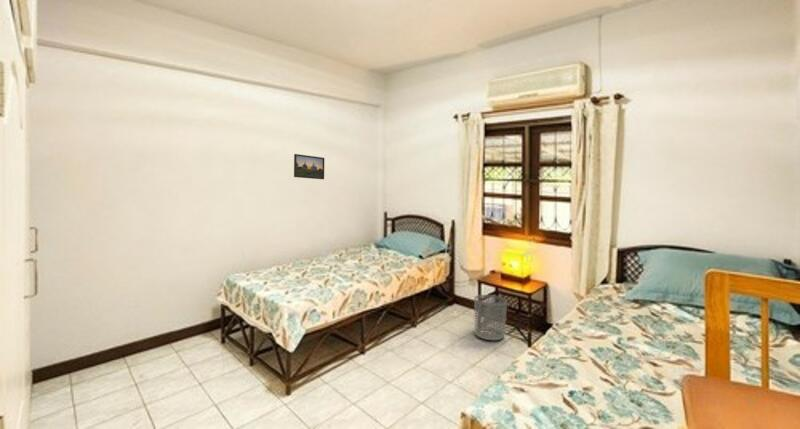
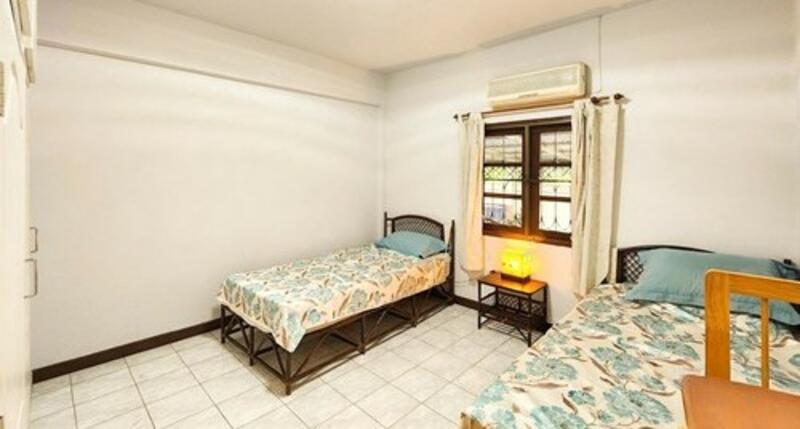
- waste bin [473,294,508,341]
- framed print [293,153,325,180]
